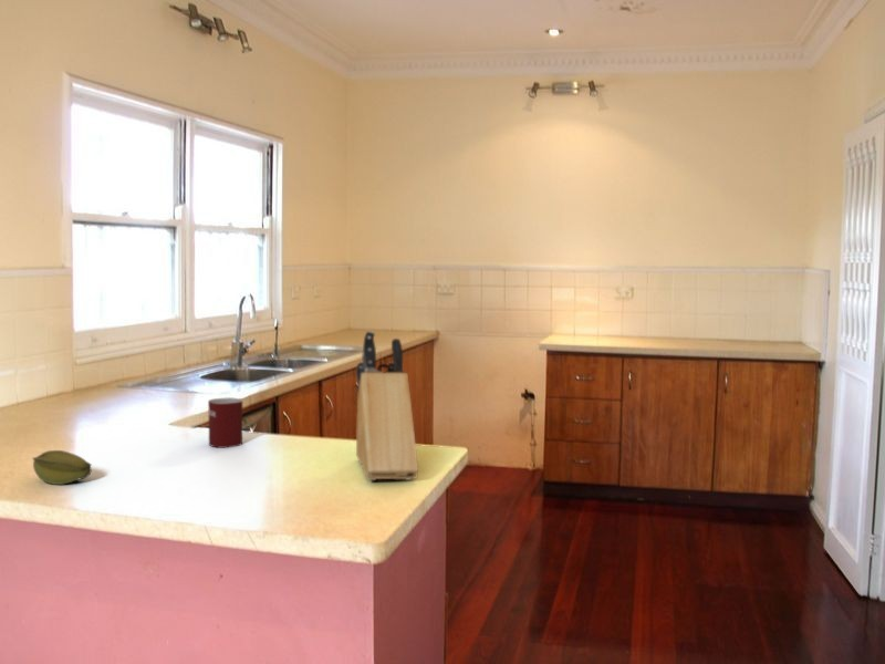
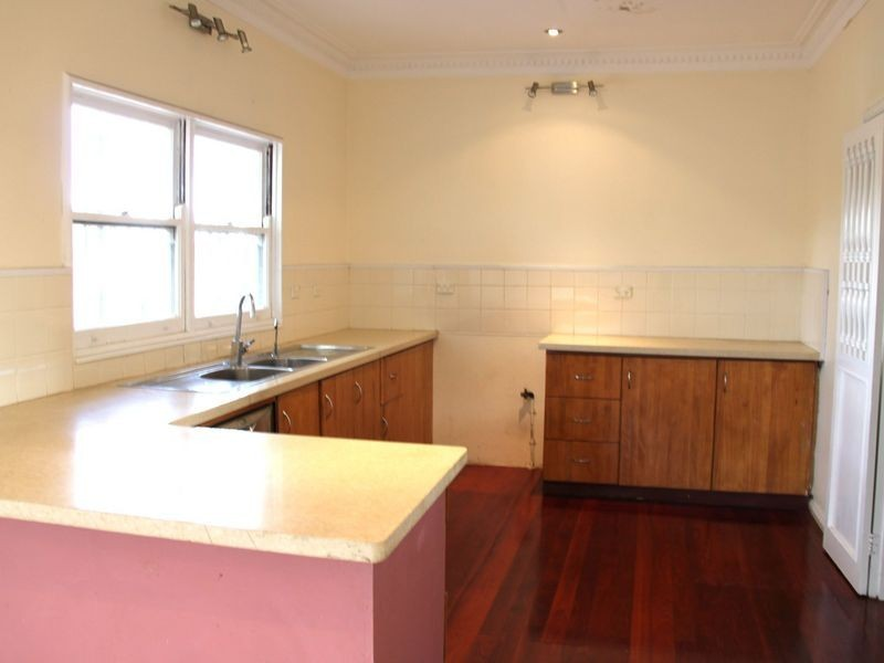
- fruit [32,449,93,486]
- knife block [355,330,419,481]
- mug [207,396,243,449]
